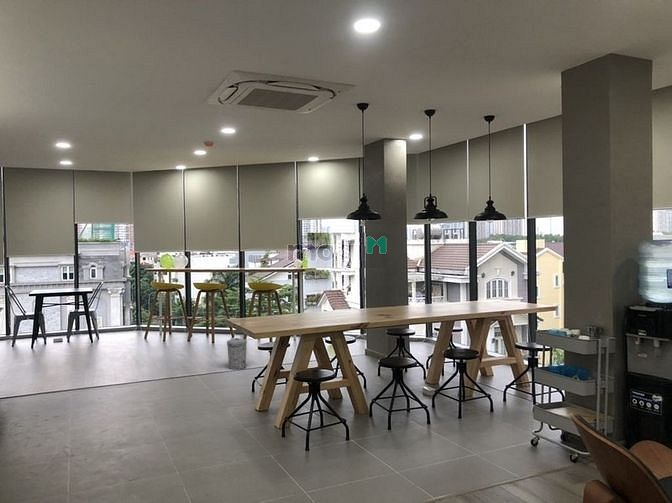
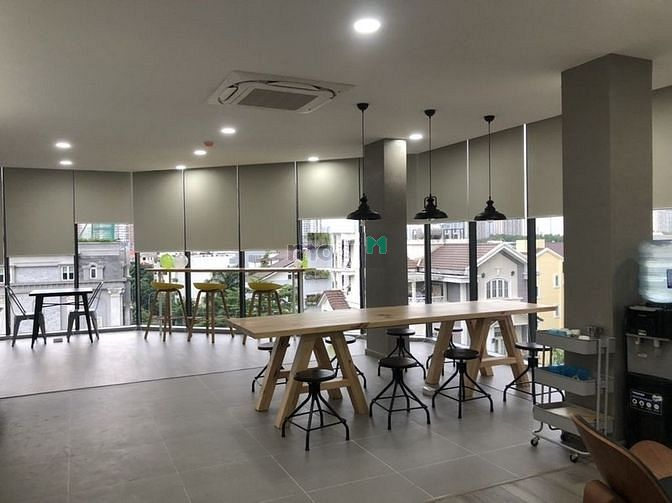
- trash can [226,337,248,370]
